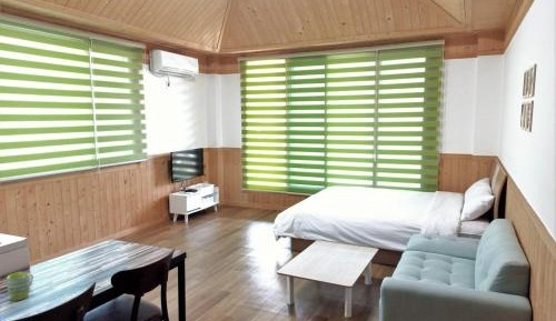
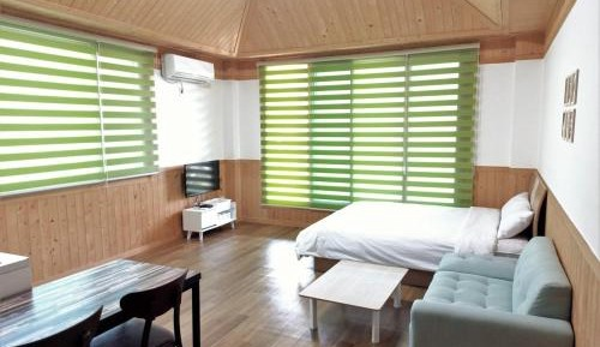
- mug [6,271,34,302]
